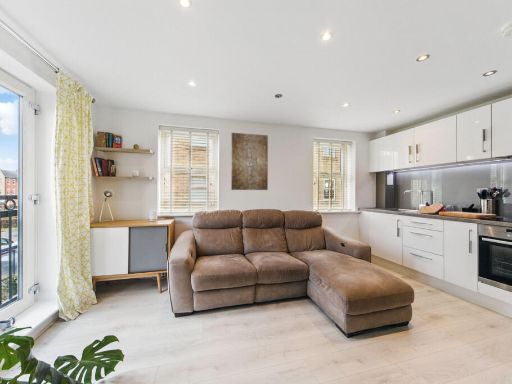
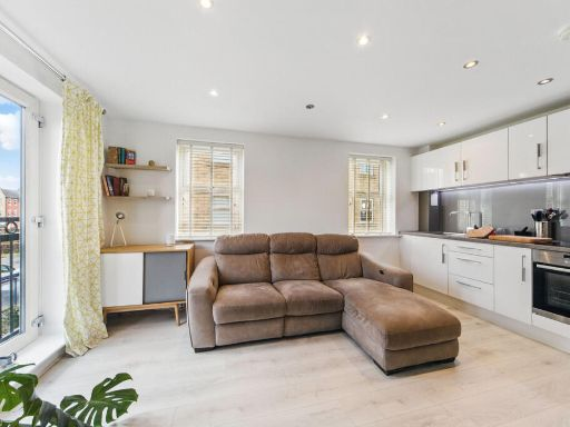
- wall art [230,132,269,191]
